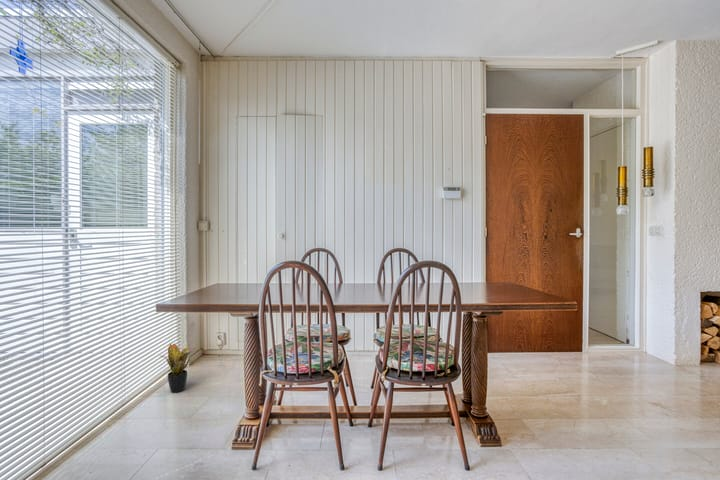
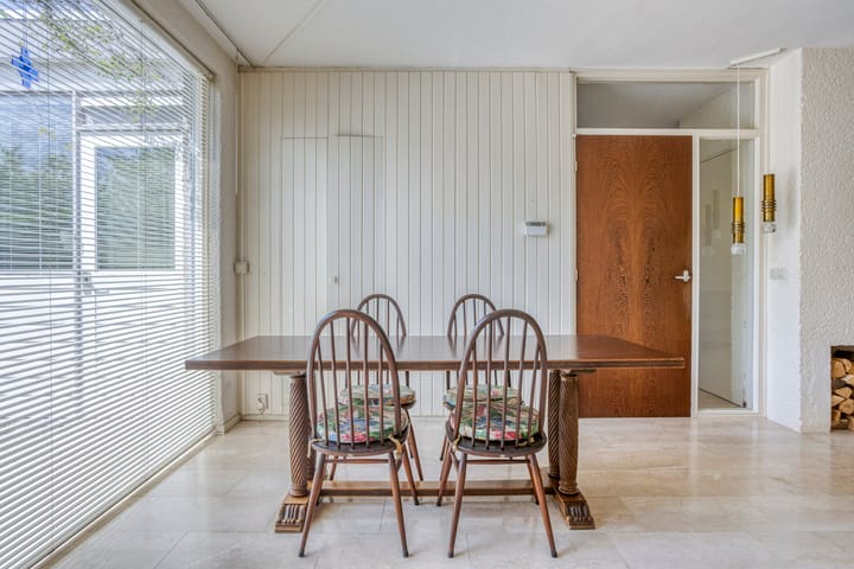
- potted plant [160,343,194,394]
